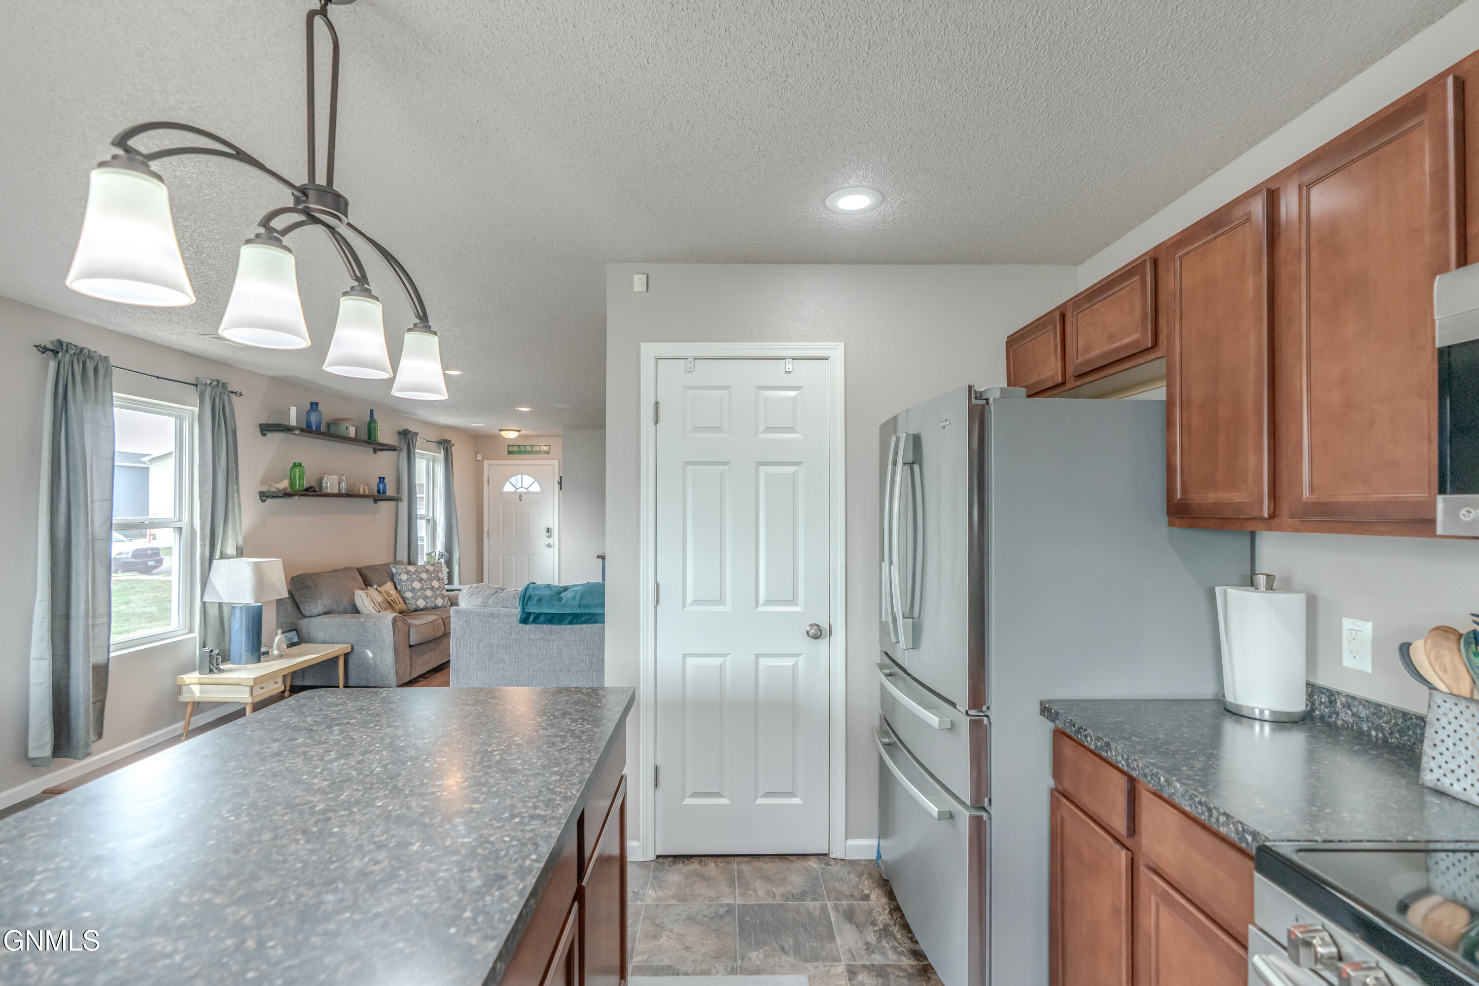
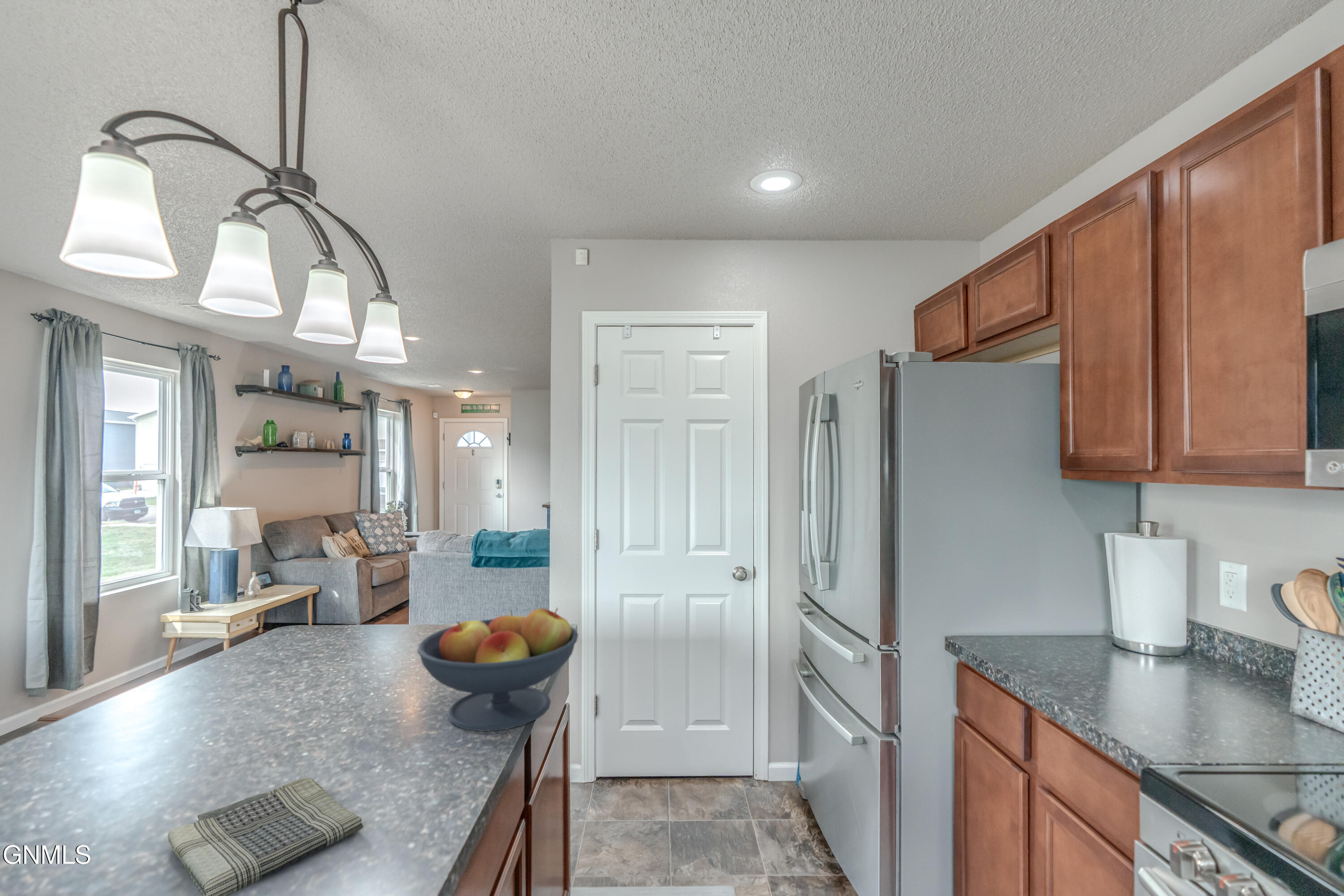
+ dish towel [167,778,363,896]
+ fruit bowl [417,607,579,732]
